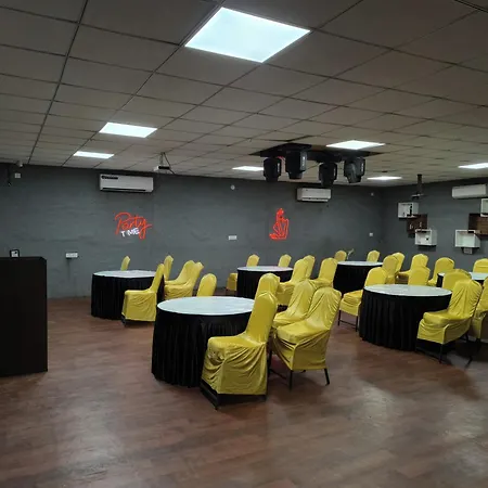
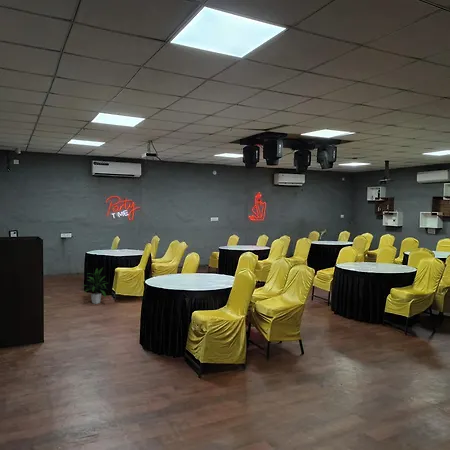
+ indoor plant [83,267,108,305]
